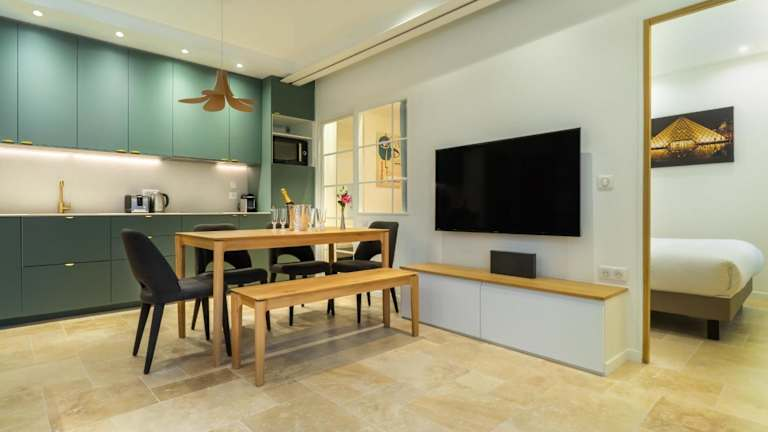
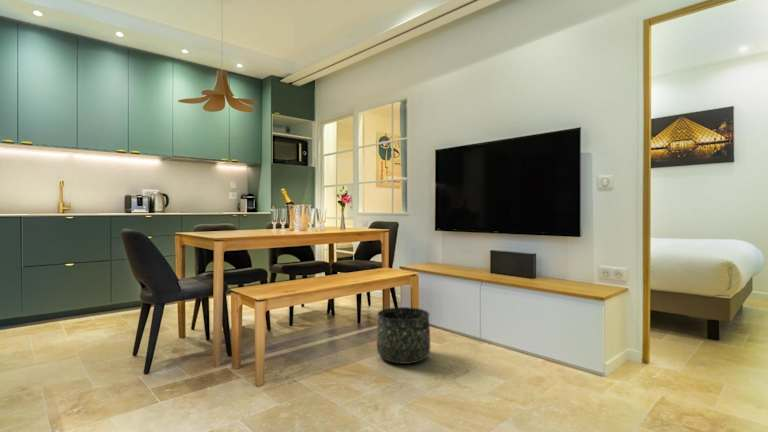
+ basket [376,306,431,365]
